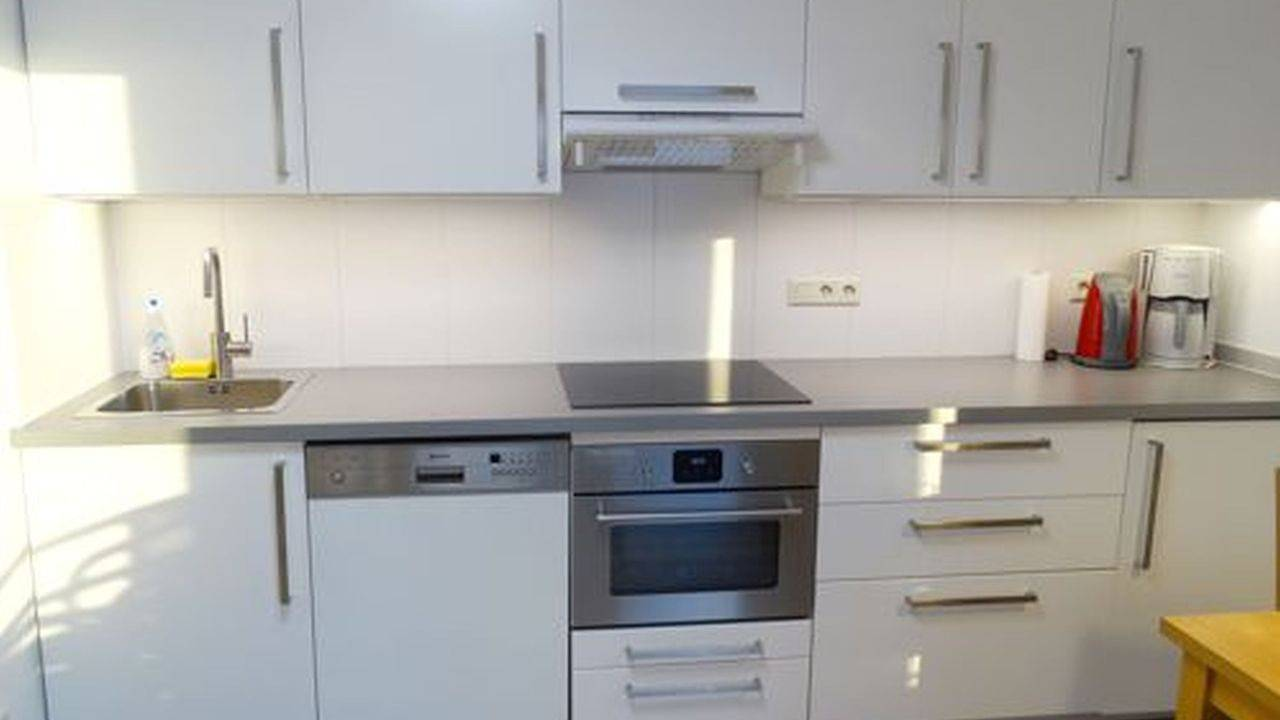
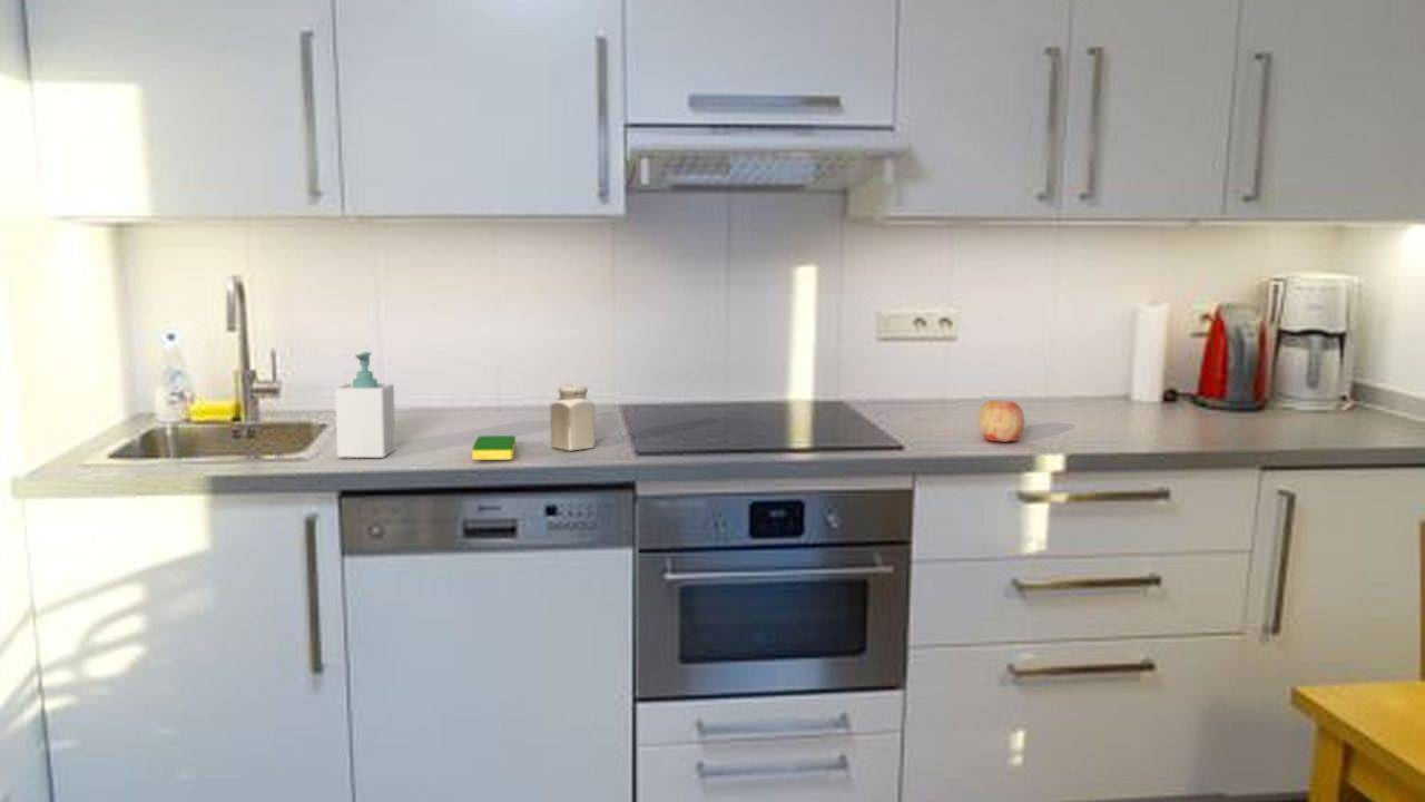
+ soap bottle [334,351,396,459]
+ dish sponge [471,434,517,461]
+ apple [977,400,1025,443]
+ salt shaker [549,383,596,451]
